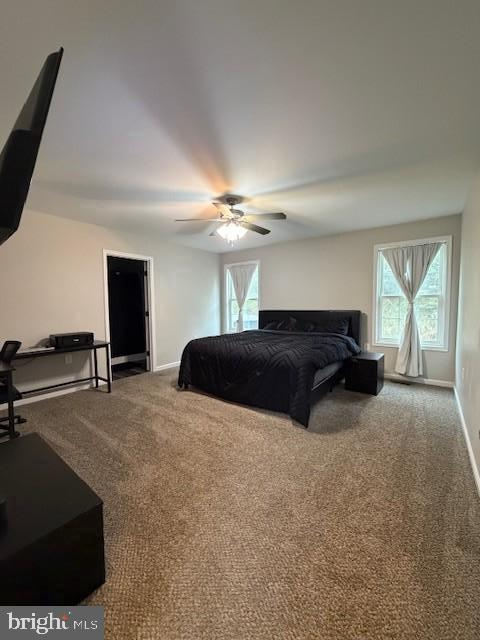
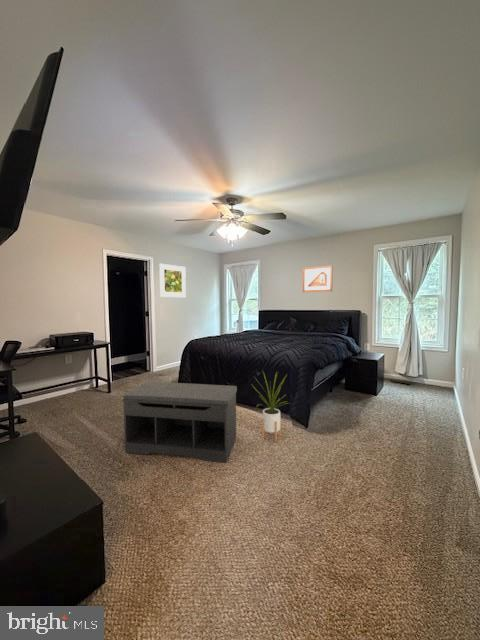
+ picture frame [302,264,334,293]
+ bench [122,381,238,464]
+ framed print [158,263,187,298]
+ house plant [251,371,289,443]
